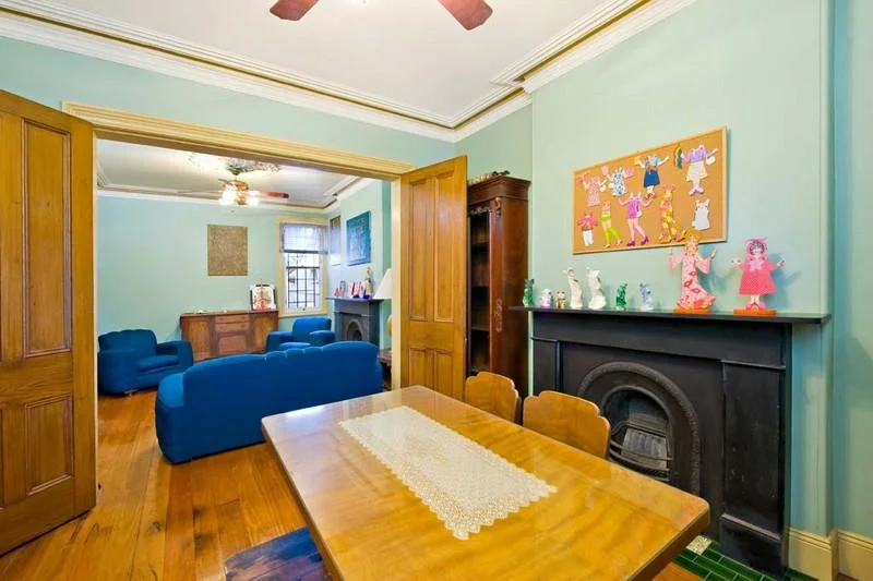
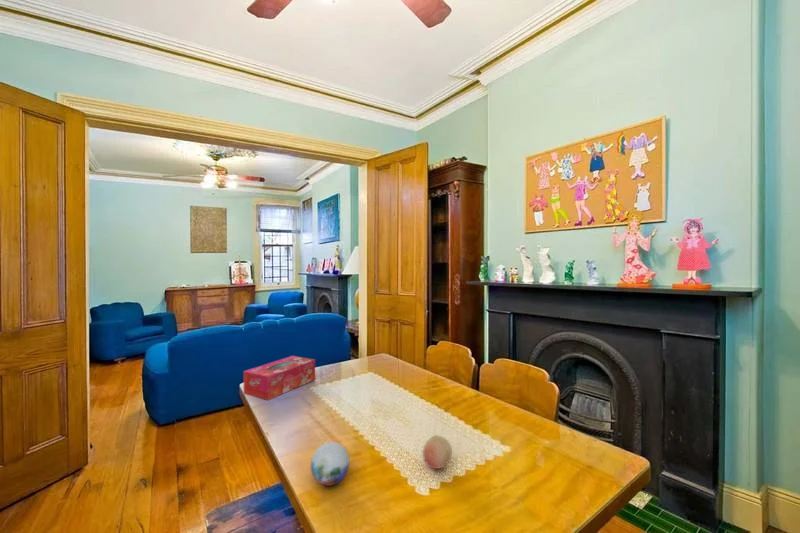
+ tissue box [243,355,316,401]
+ decorative orb [310,441,351,487]
+ fruit [422,435,453,470]
